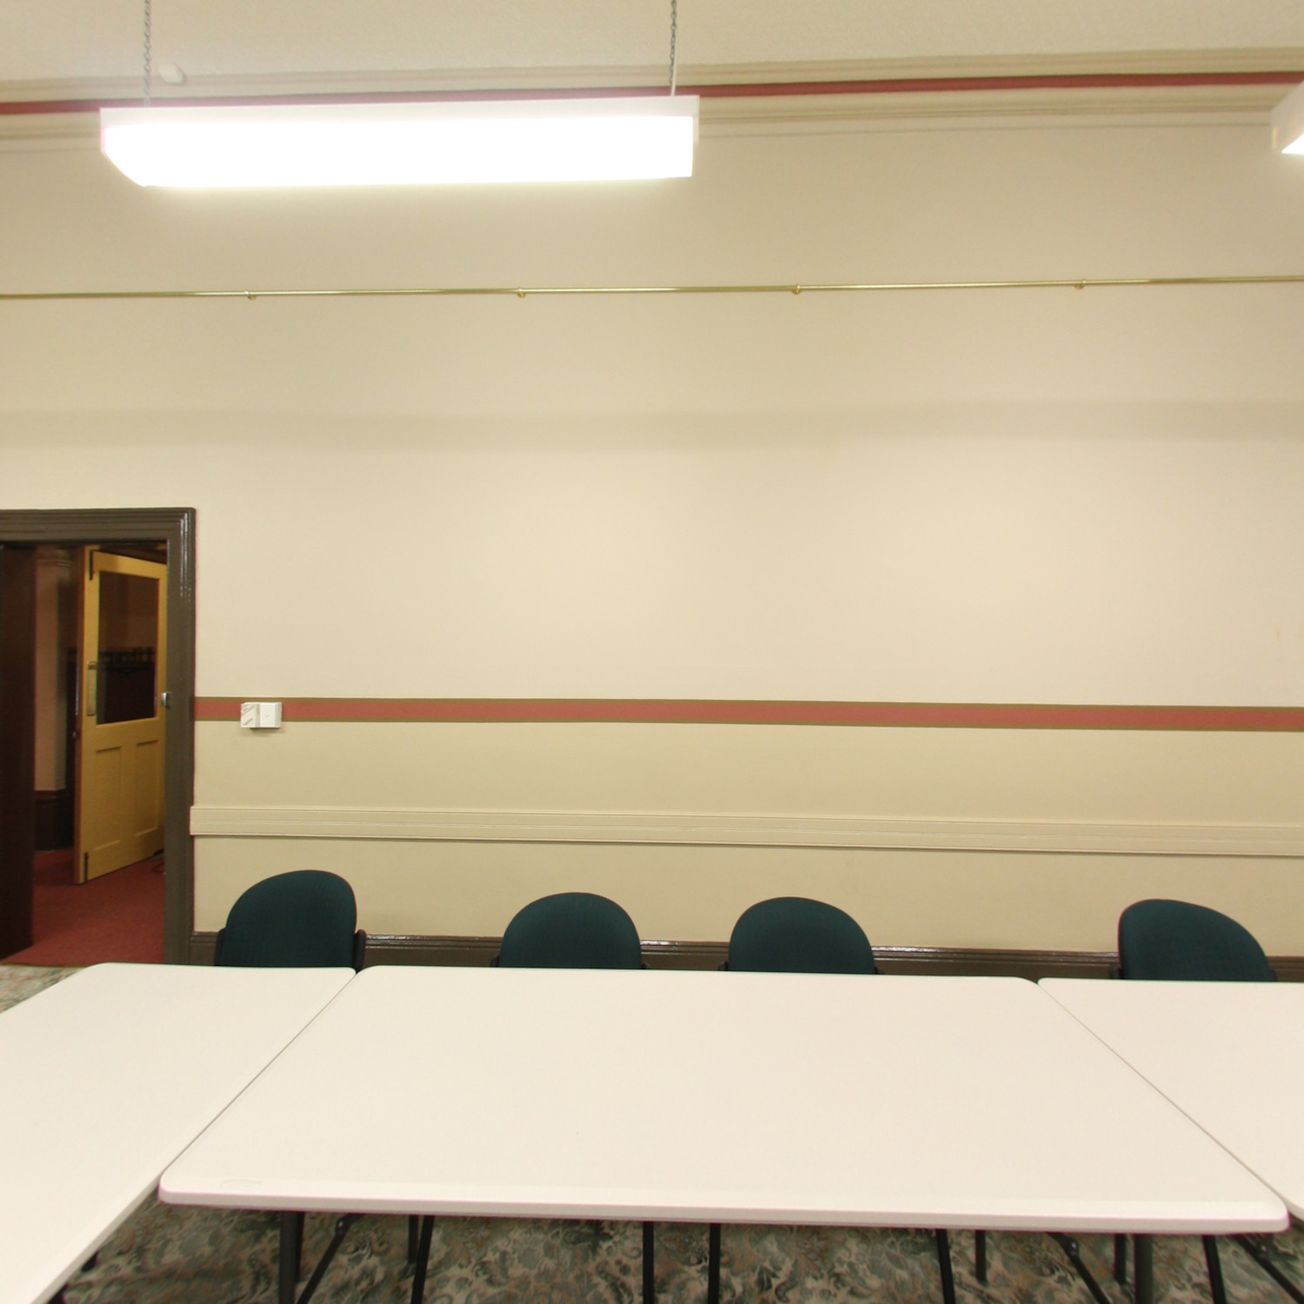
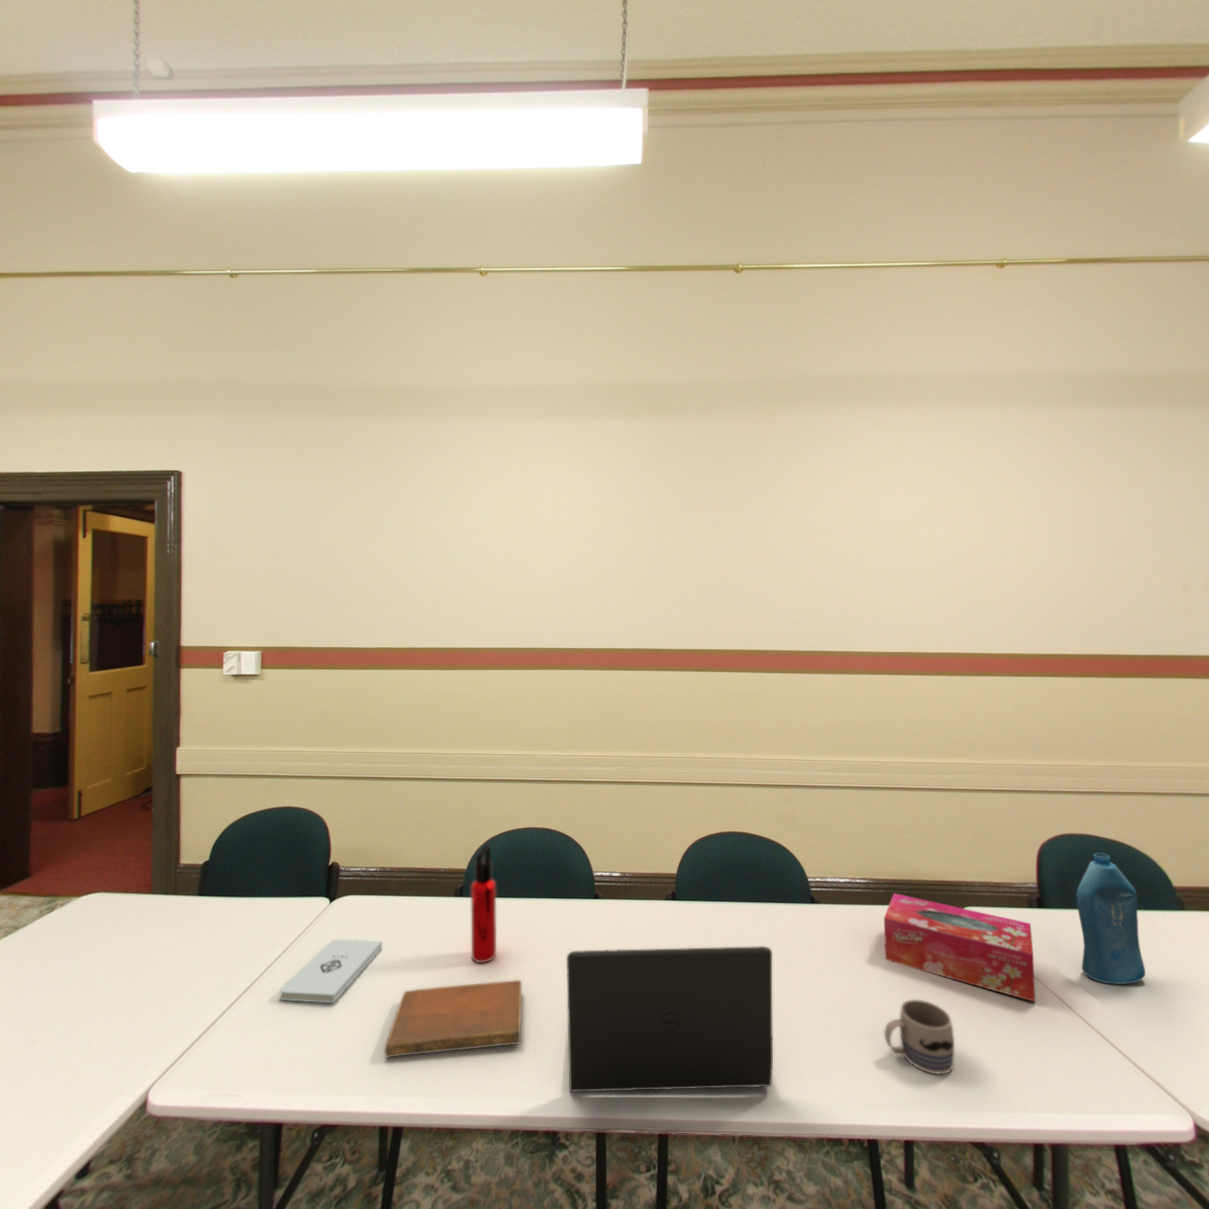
+ laptop [566,946,774,1093]
+ notebook [384,980,523,1058]
+ notepad [279,938,383,1003]
+ water bottle [469,844,497,963]
+ tissue box [884,893,1036,1003]
+ bottle [1075,851,1146,985]
+ mug [884,999,955,1075]
